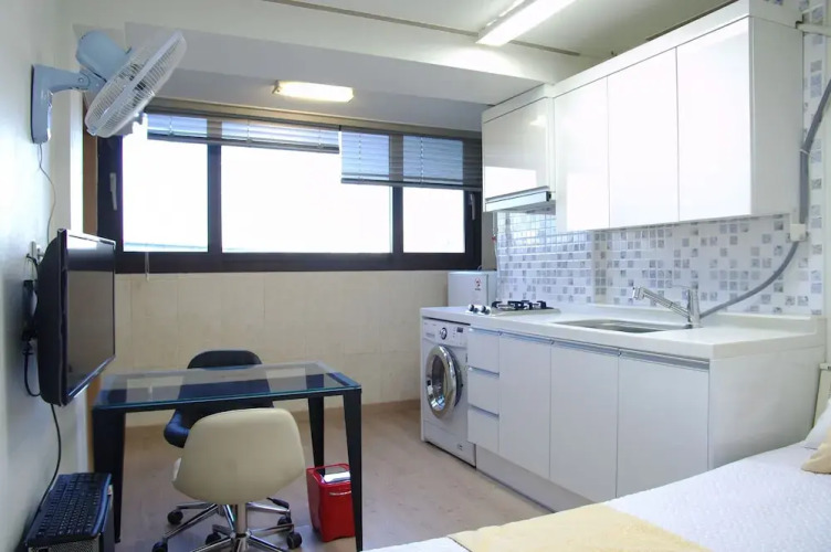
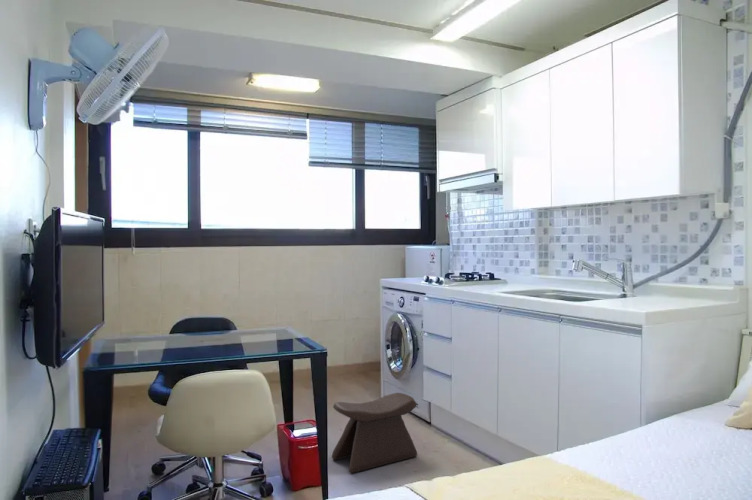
+ stool [331,392,418,474]
